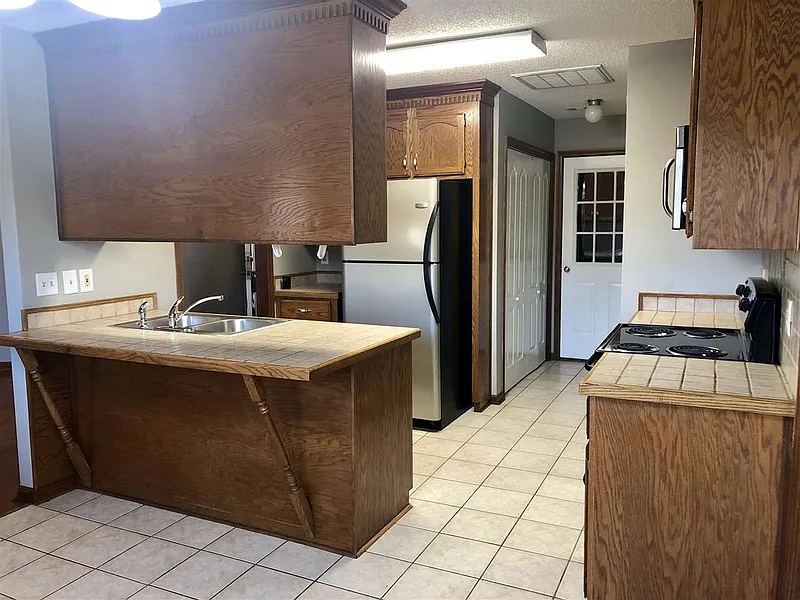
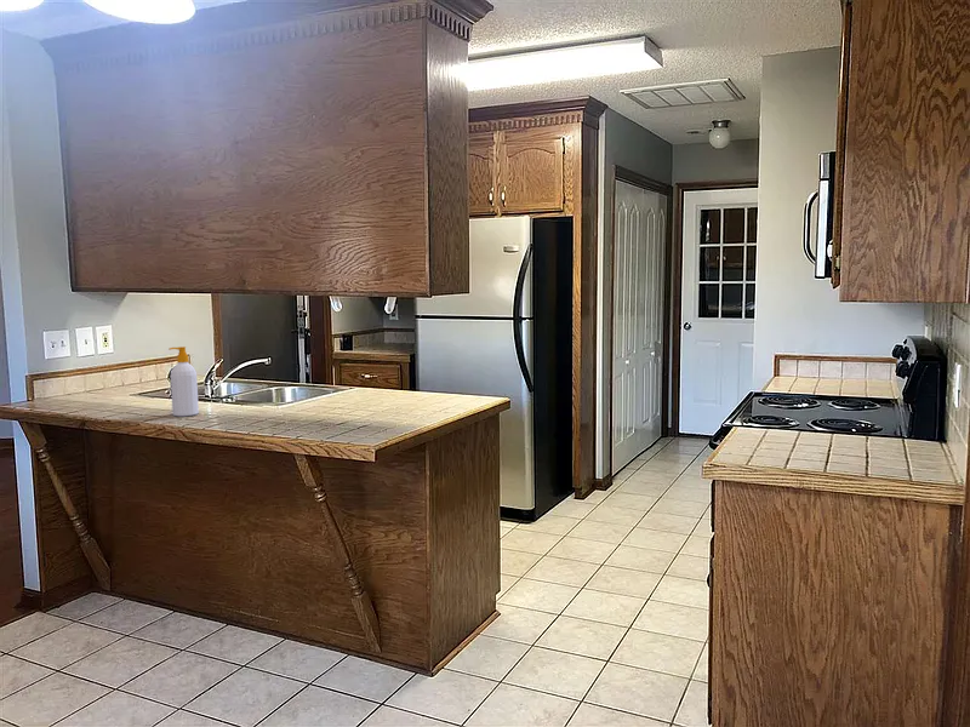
+ soap bottle [167,345,200,417]
